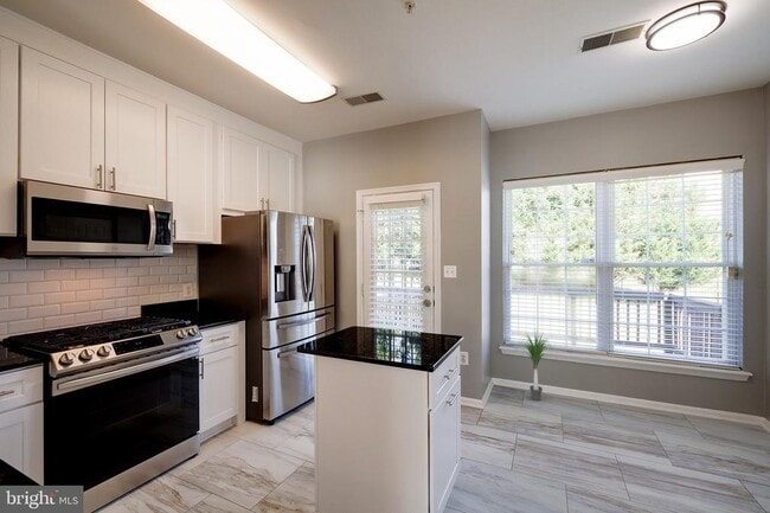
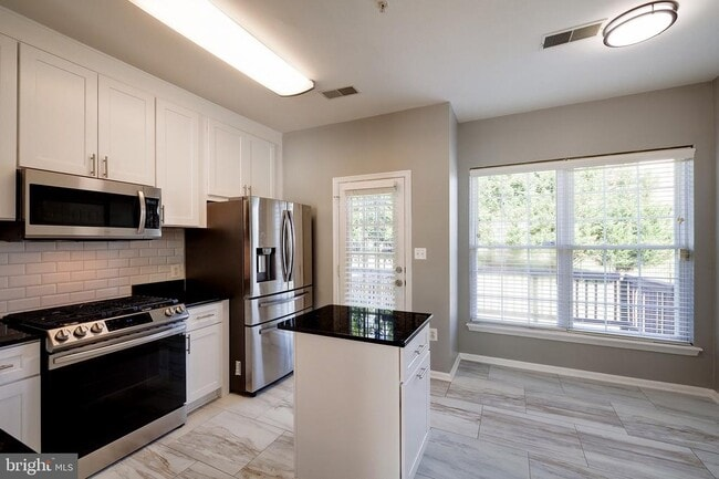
- potted plant [515,327,560,402]
